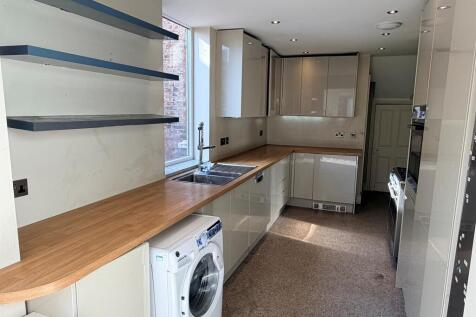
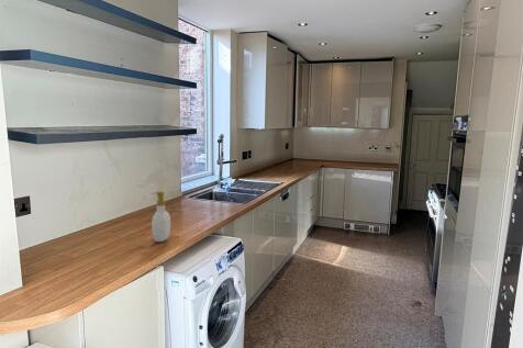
+ soap bottle [151,190,171,243]
